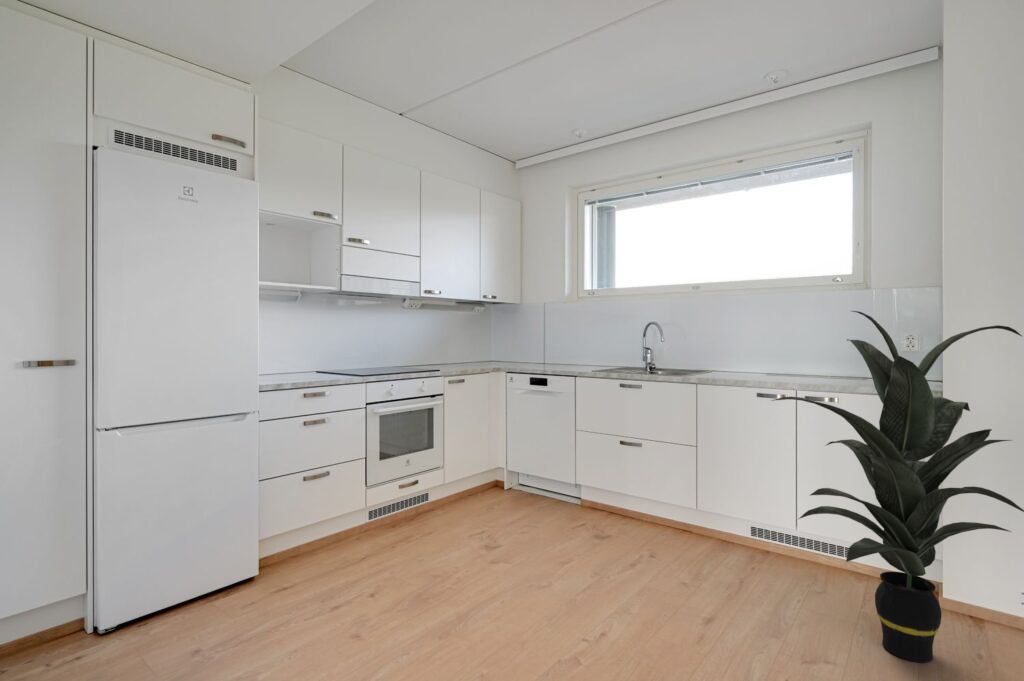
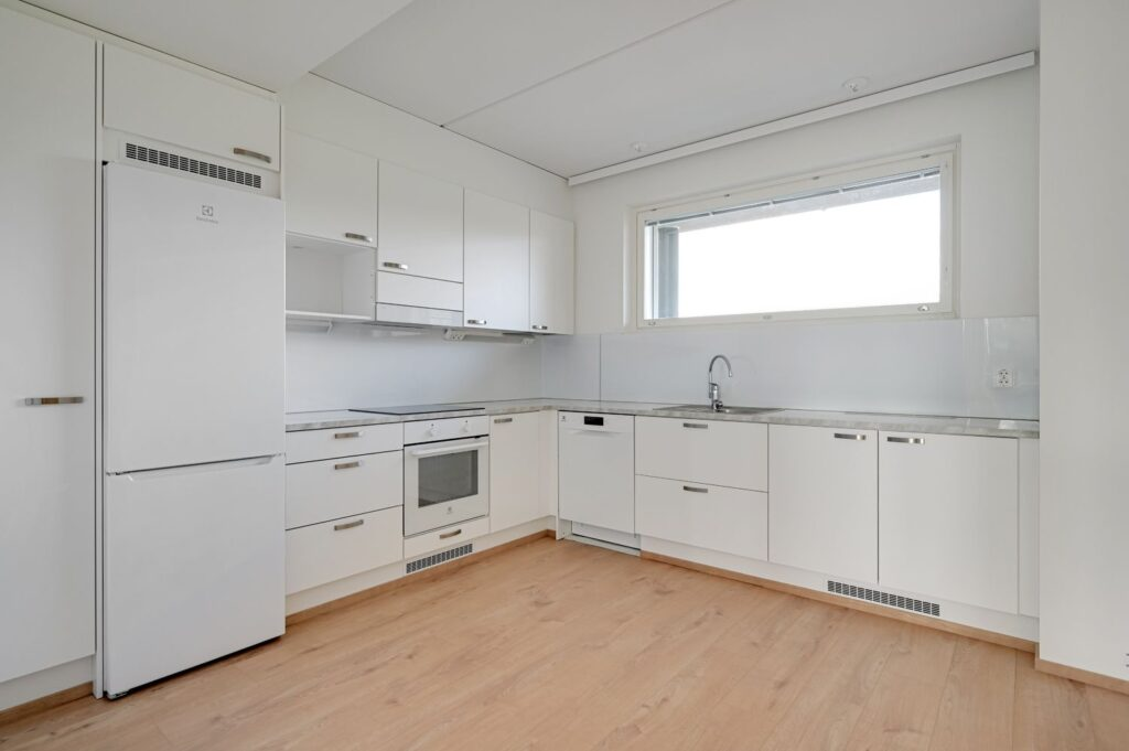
- indoor plant [770,310,1024,663]
